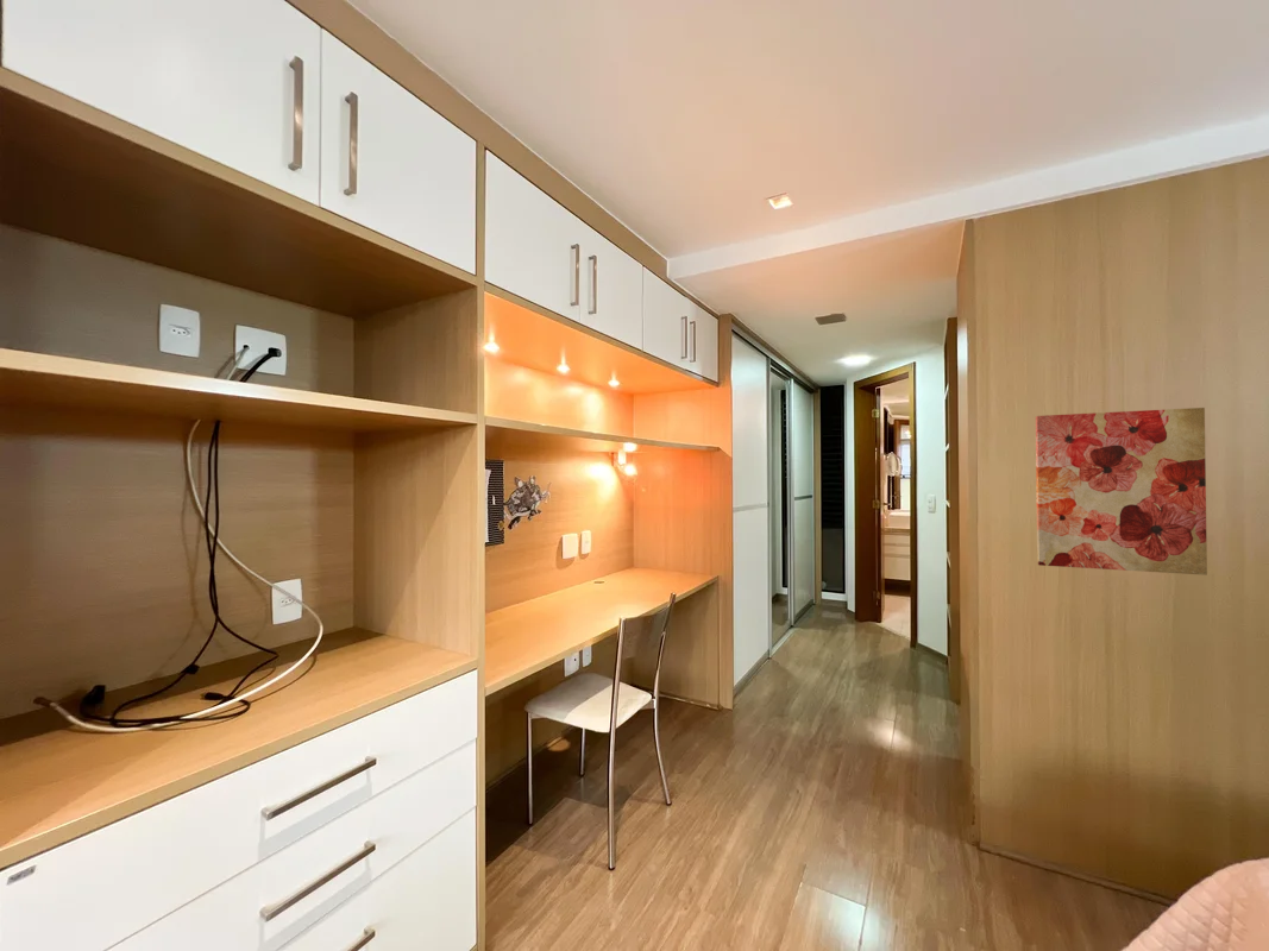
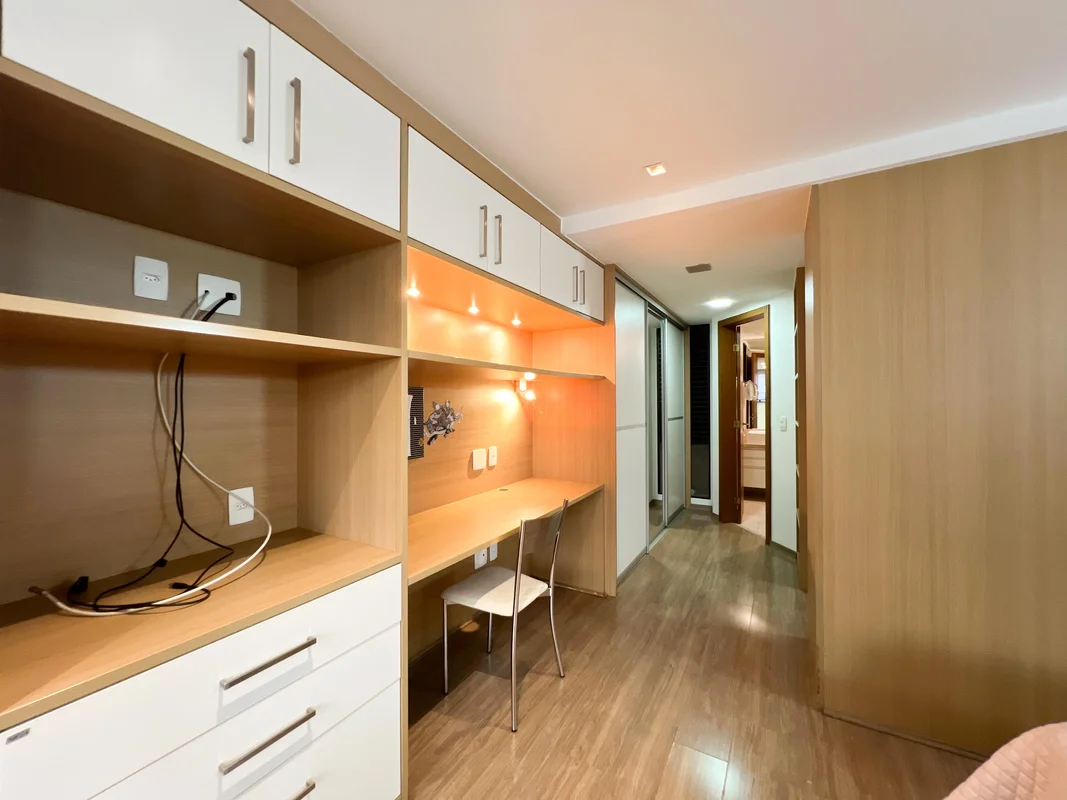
- wall art [1035,407,1208,577]
